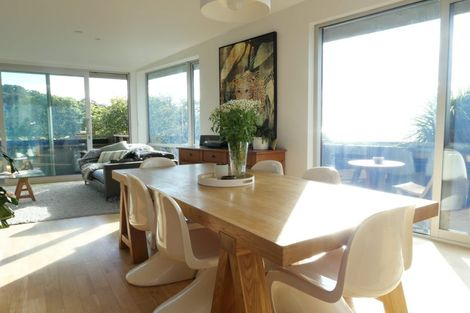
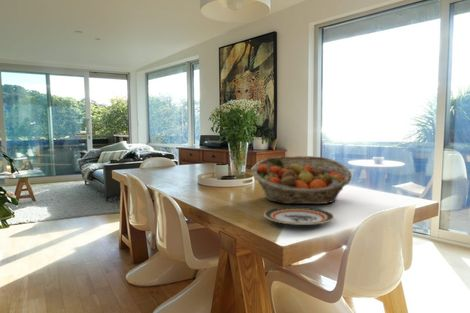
+ plate [263,206,336,226]
+ fruit basket [252,155,353,205]
